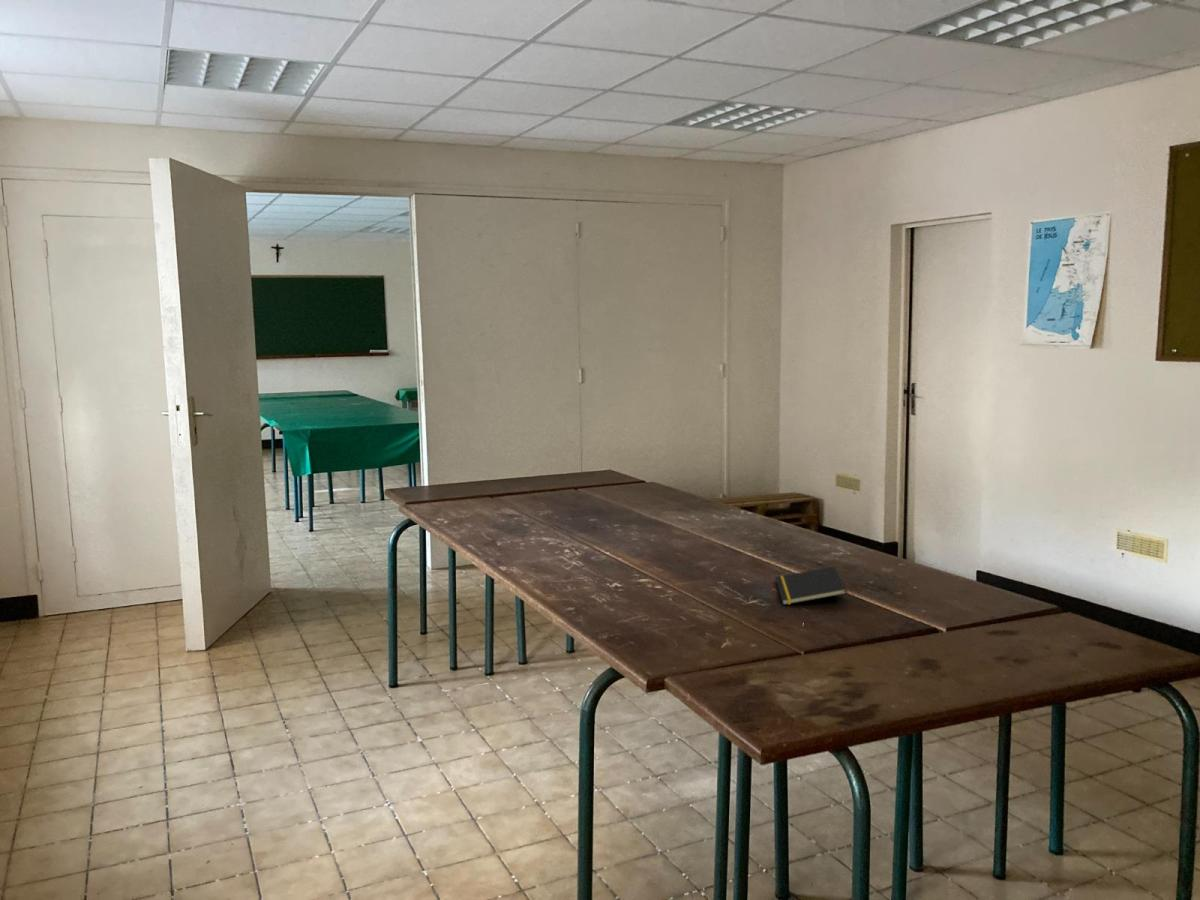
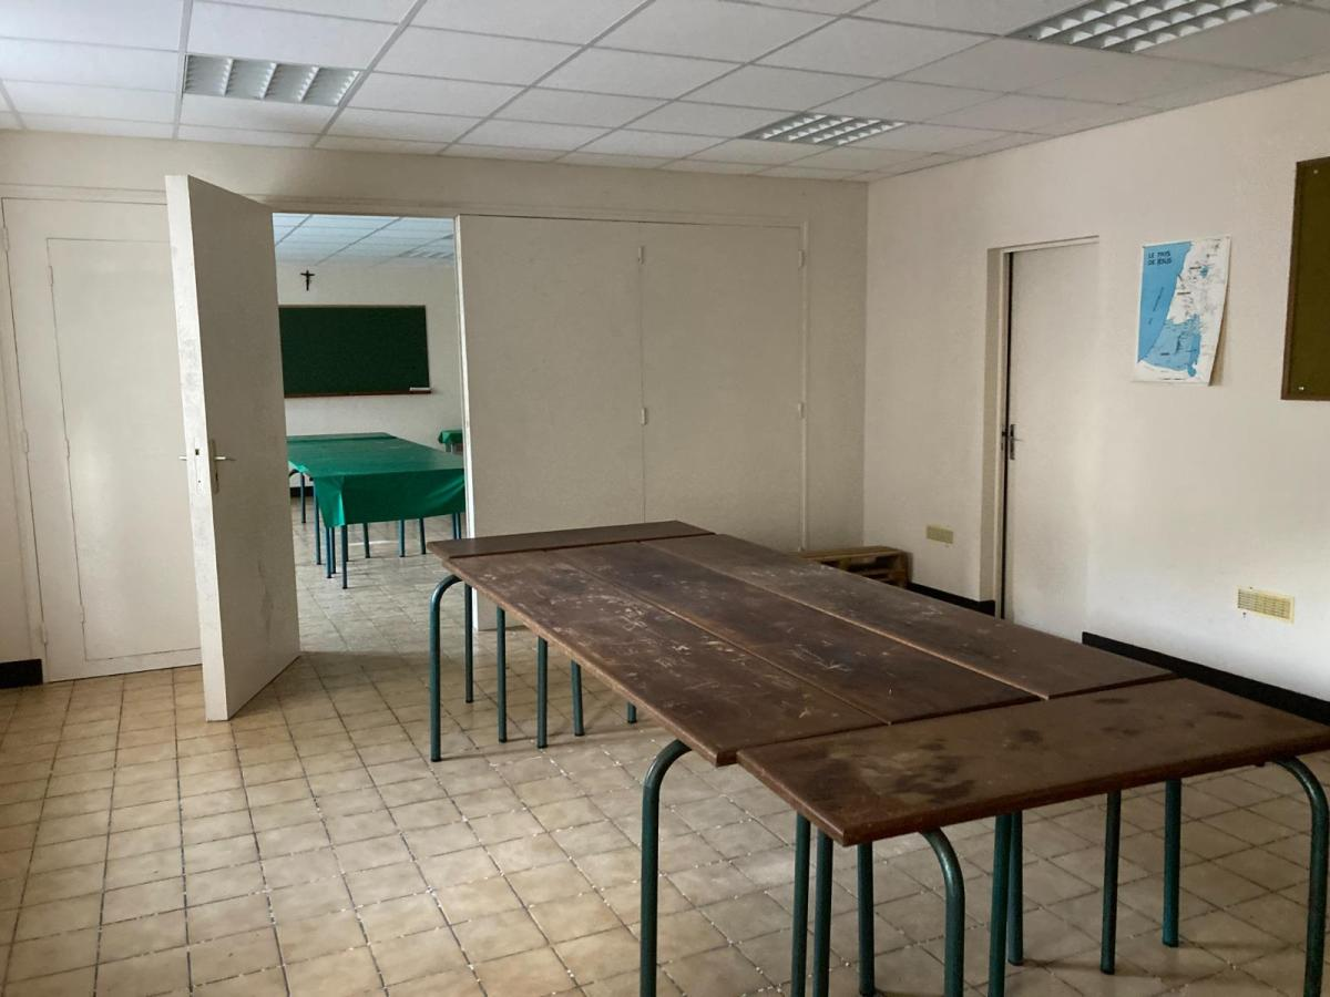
- notepad [774,566,848,606]
